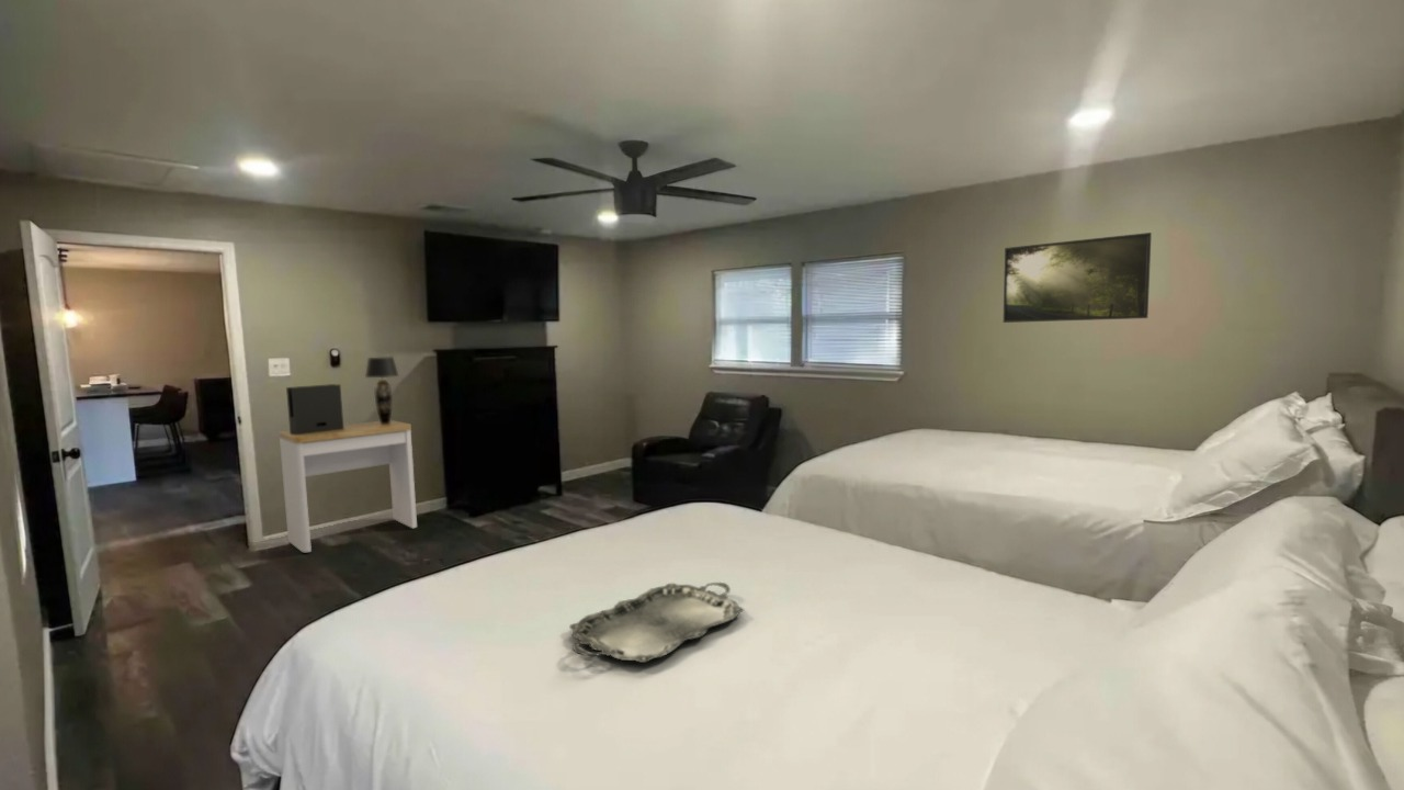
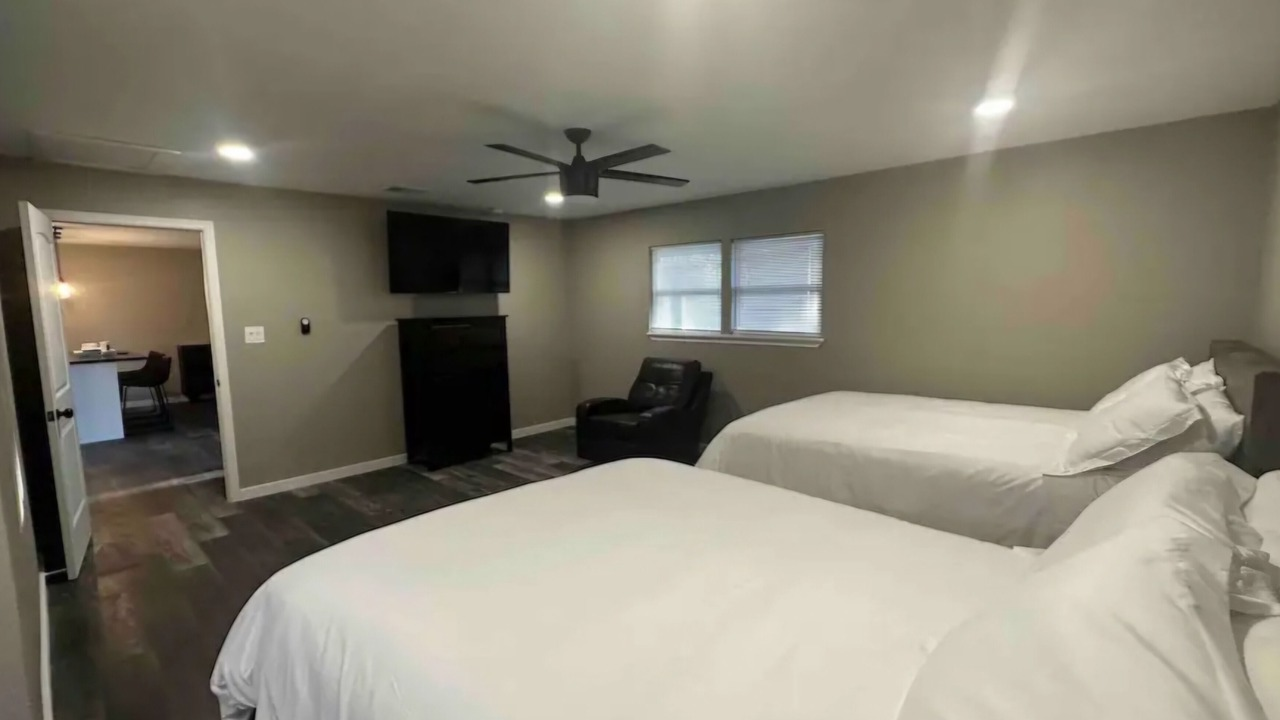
- file holder [285,383,344,435]
- desk [279,419,418,553]
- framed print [1003,232,1153,324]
- serving tray [568,582,745,664]
- table lamp [364,356,400,425]
